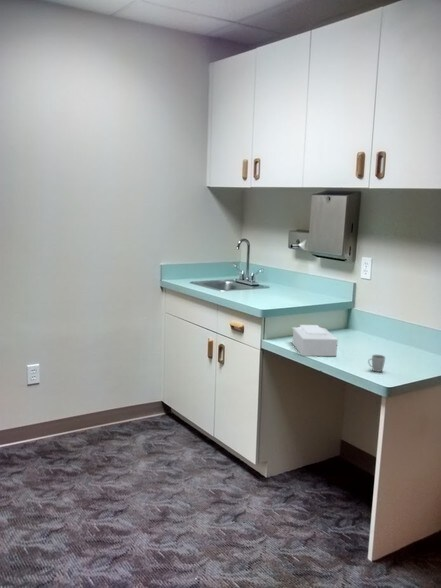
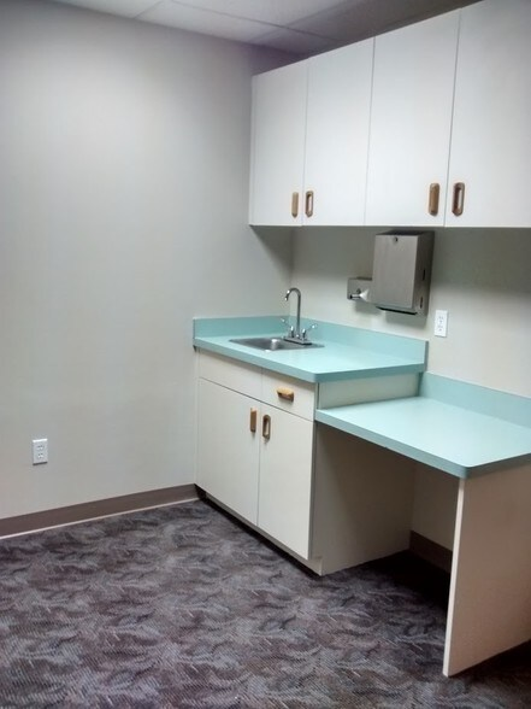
- cup [367,352,386,373]
- tissue box [291,324,339,357]
